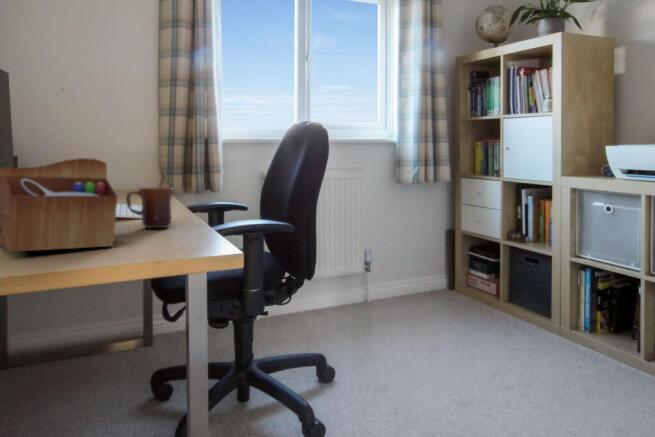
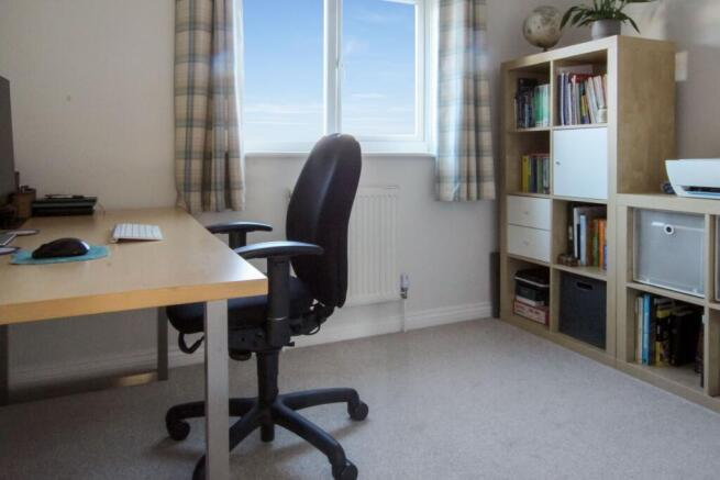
- mug [125,187,175,229]
- sewing box [0,157,118,253]
